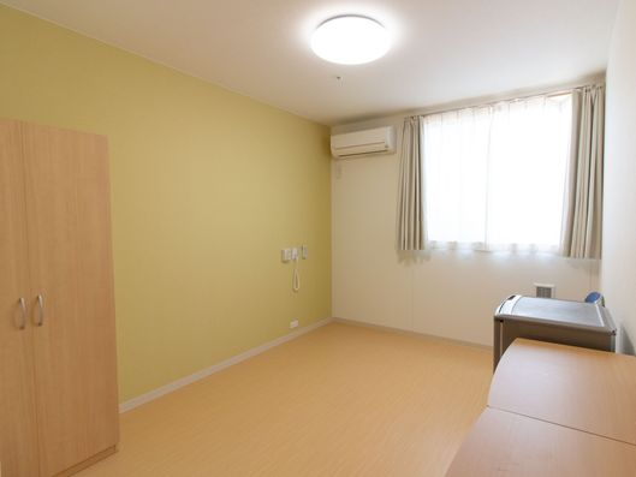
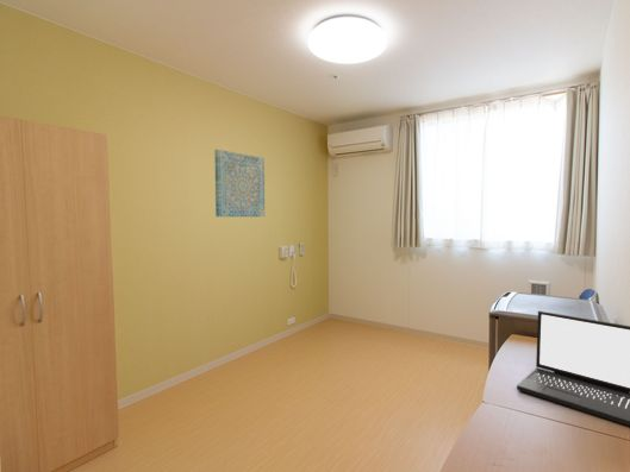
+ laptop [516,310,630,427]
+ wall art [213,149,266,218]
